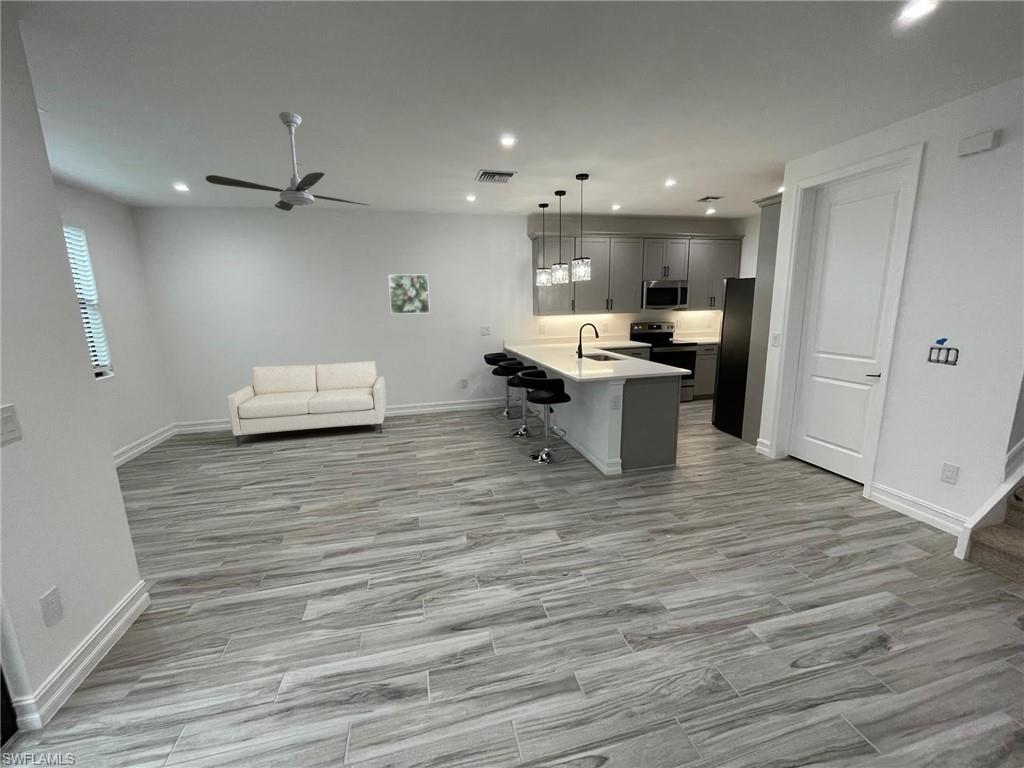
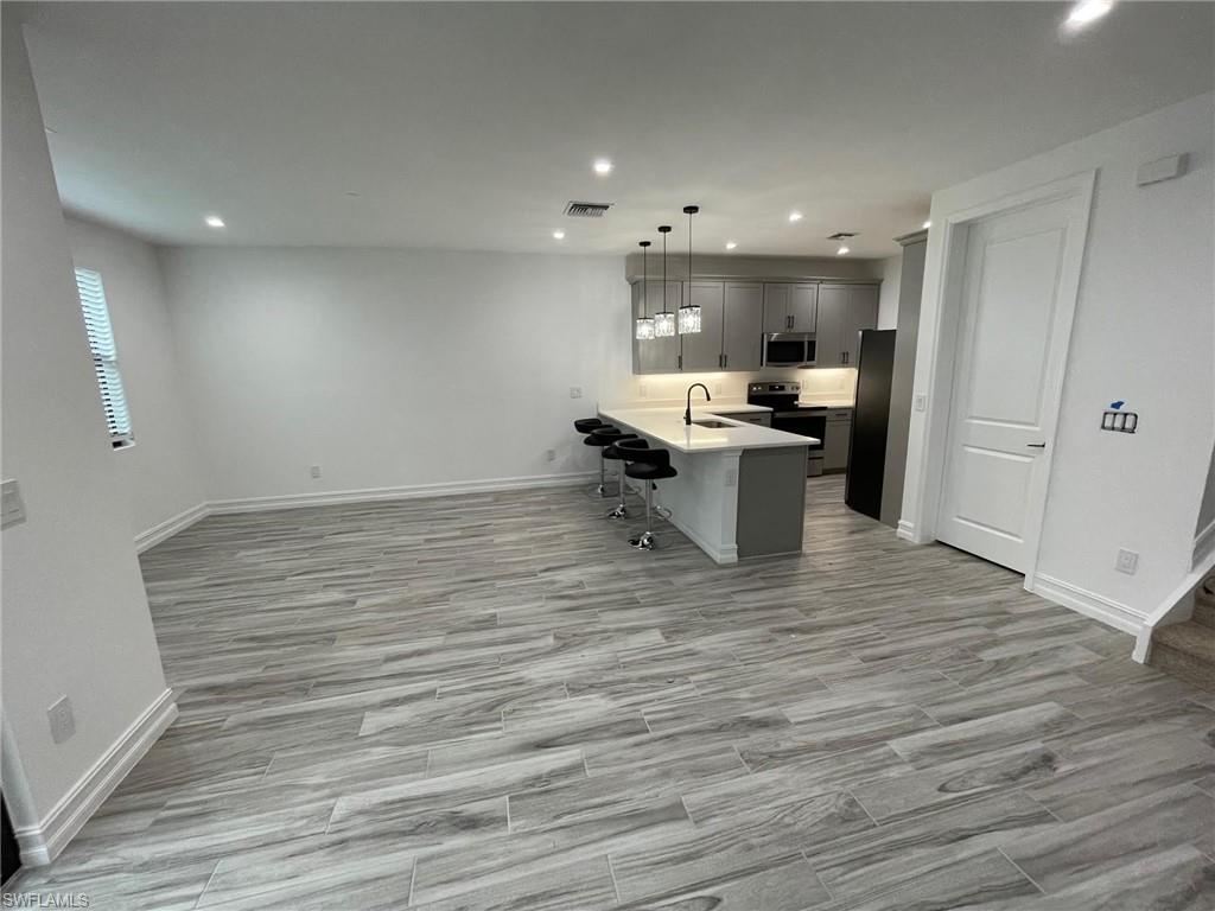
- sofa [226,360,387,447]
- ceiling fan [205,111,372,212]
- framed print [387,274,431,315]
